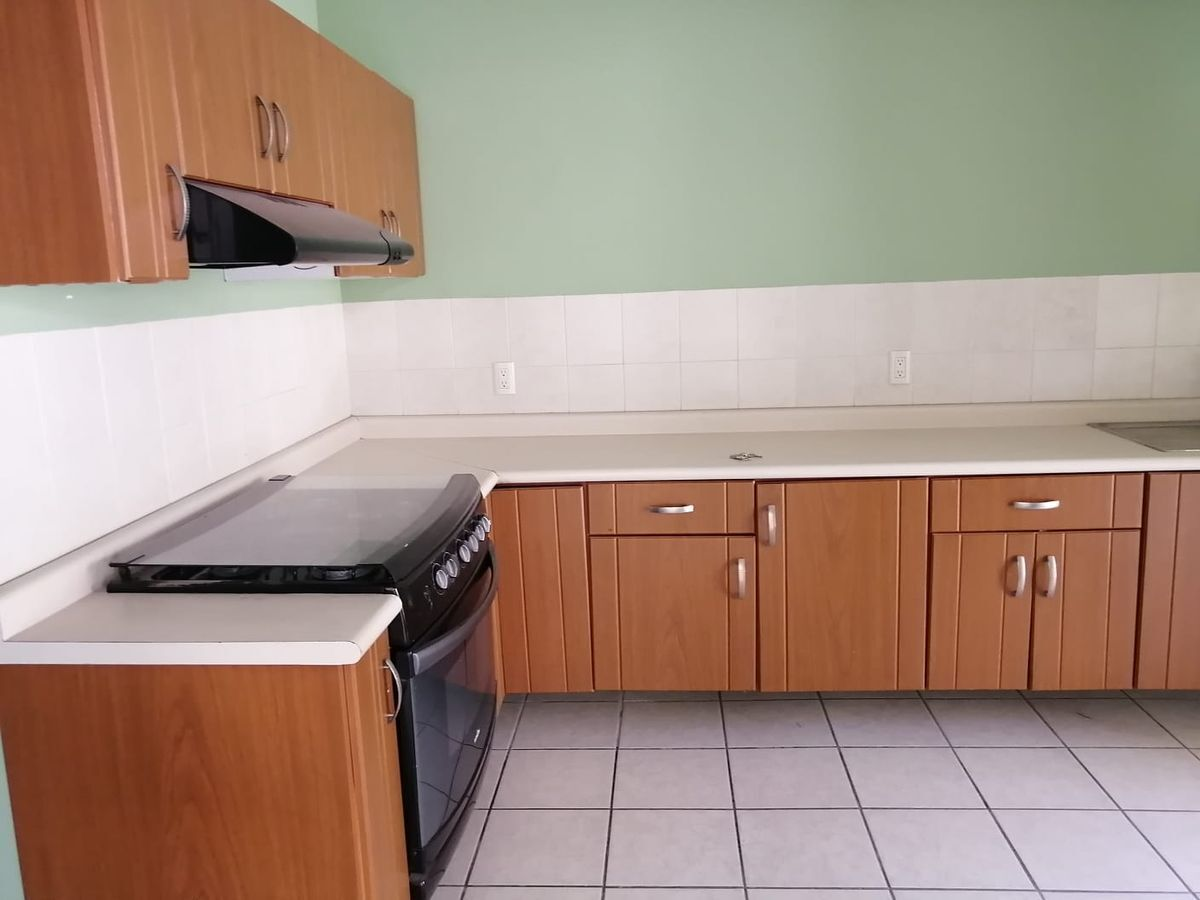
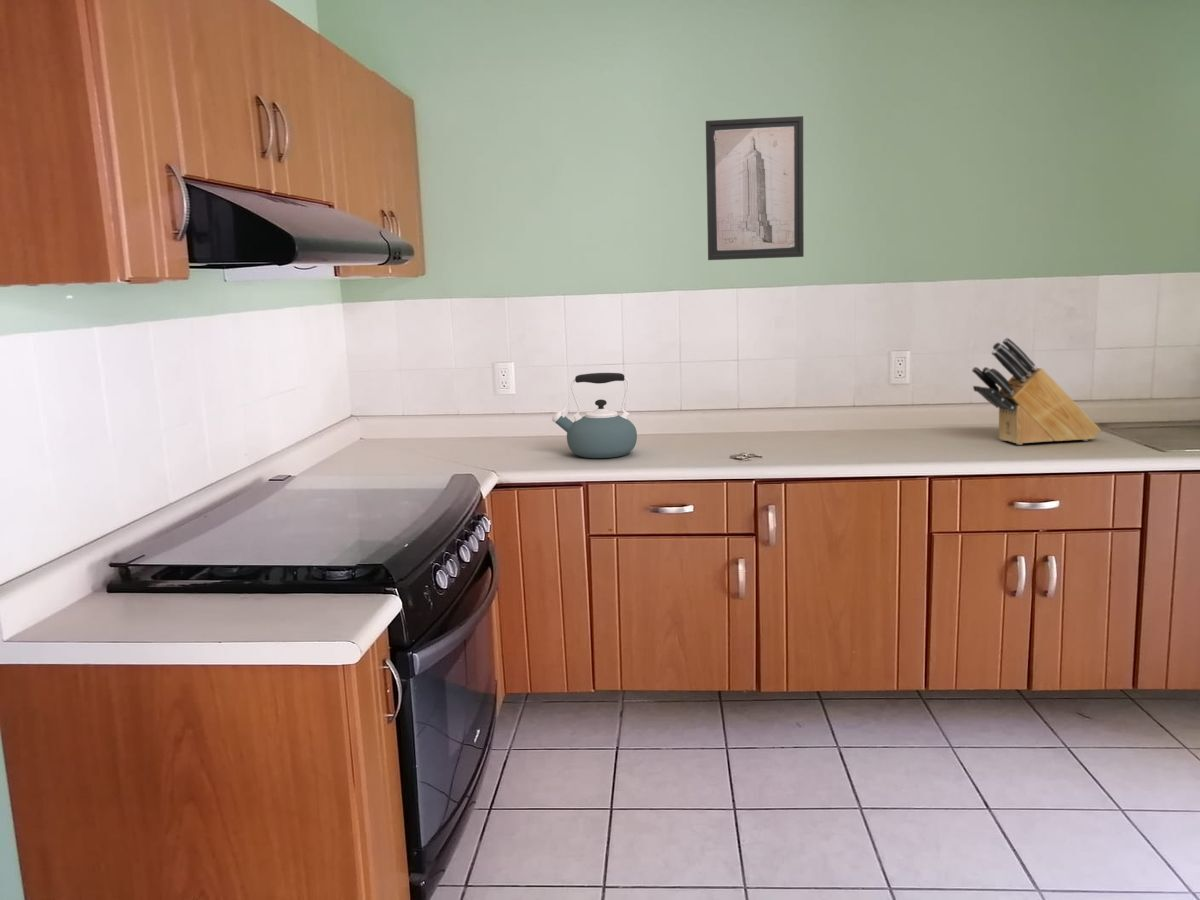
+ kettle [551,372,638,459]
+ wall art [705,115,805,261]
+ knife block [971,337,1102,446]
